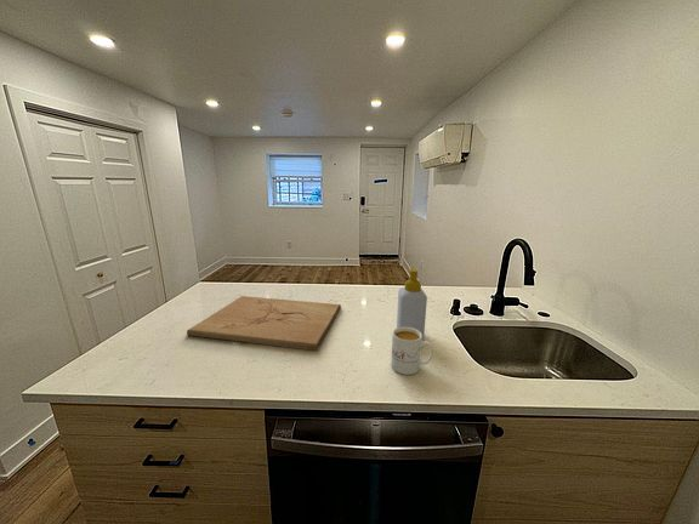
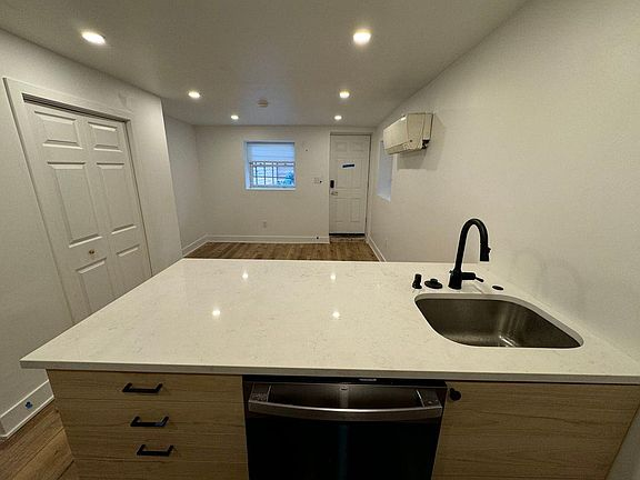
- soap bottle [396,267,428,341]
- mug [390,326,434,376]
- cutting board [186,295,342,352]
